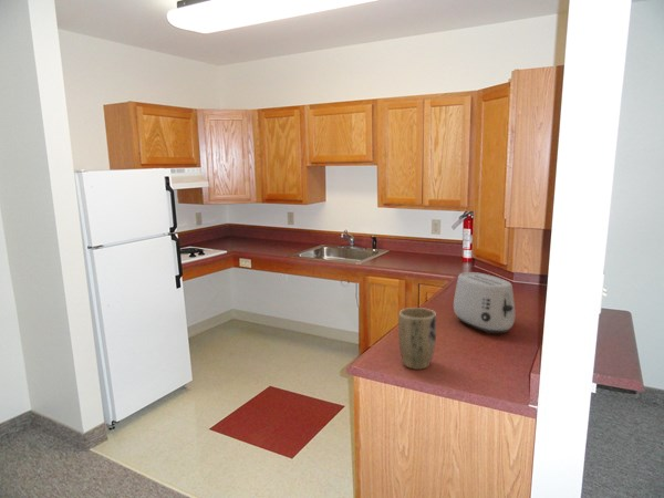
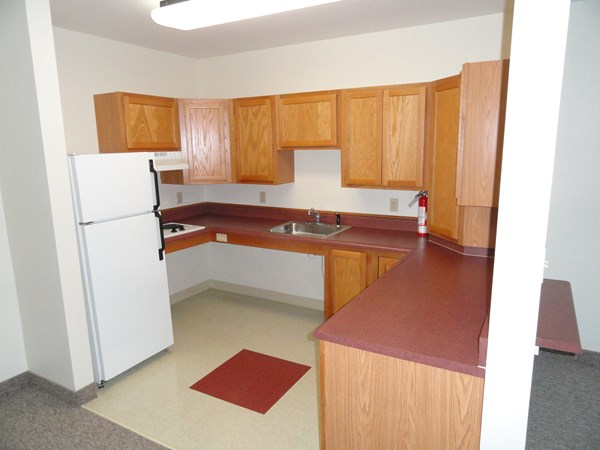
- plant pot [397,307,437,371]
- toaster [453,271,516,335]
